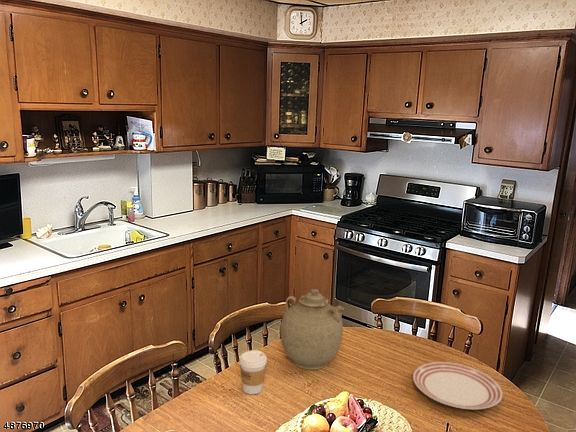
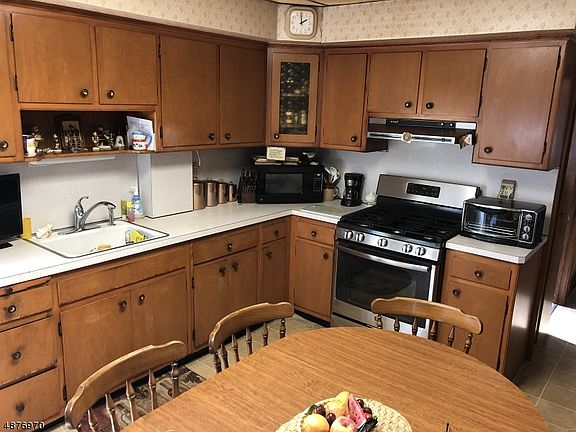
- coffee cup [238,349,268,395]
- teapot [279,288,345,371]
- dinner plate [412,361,503,410]
